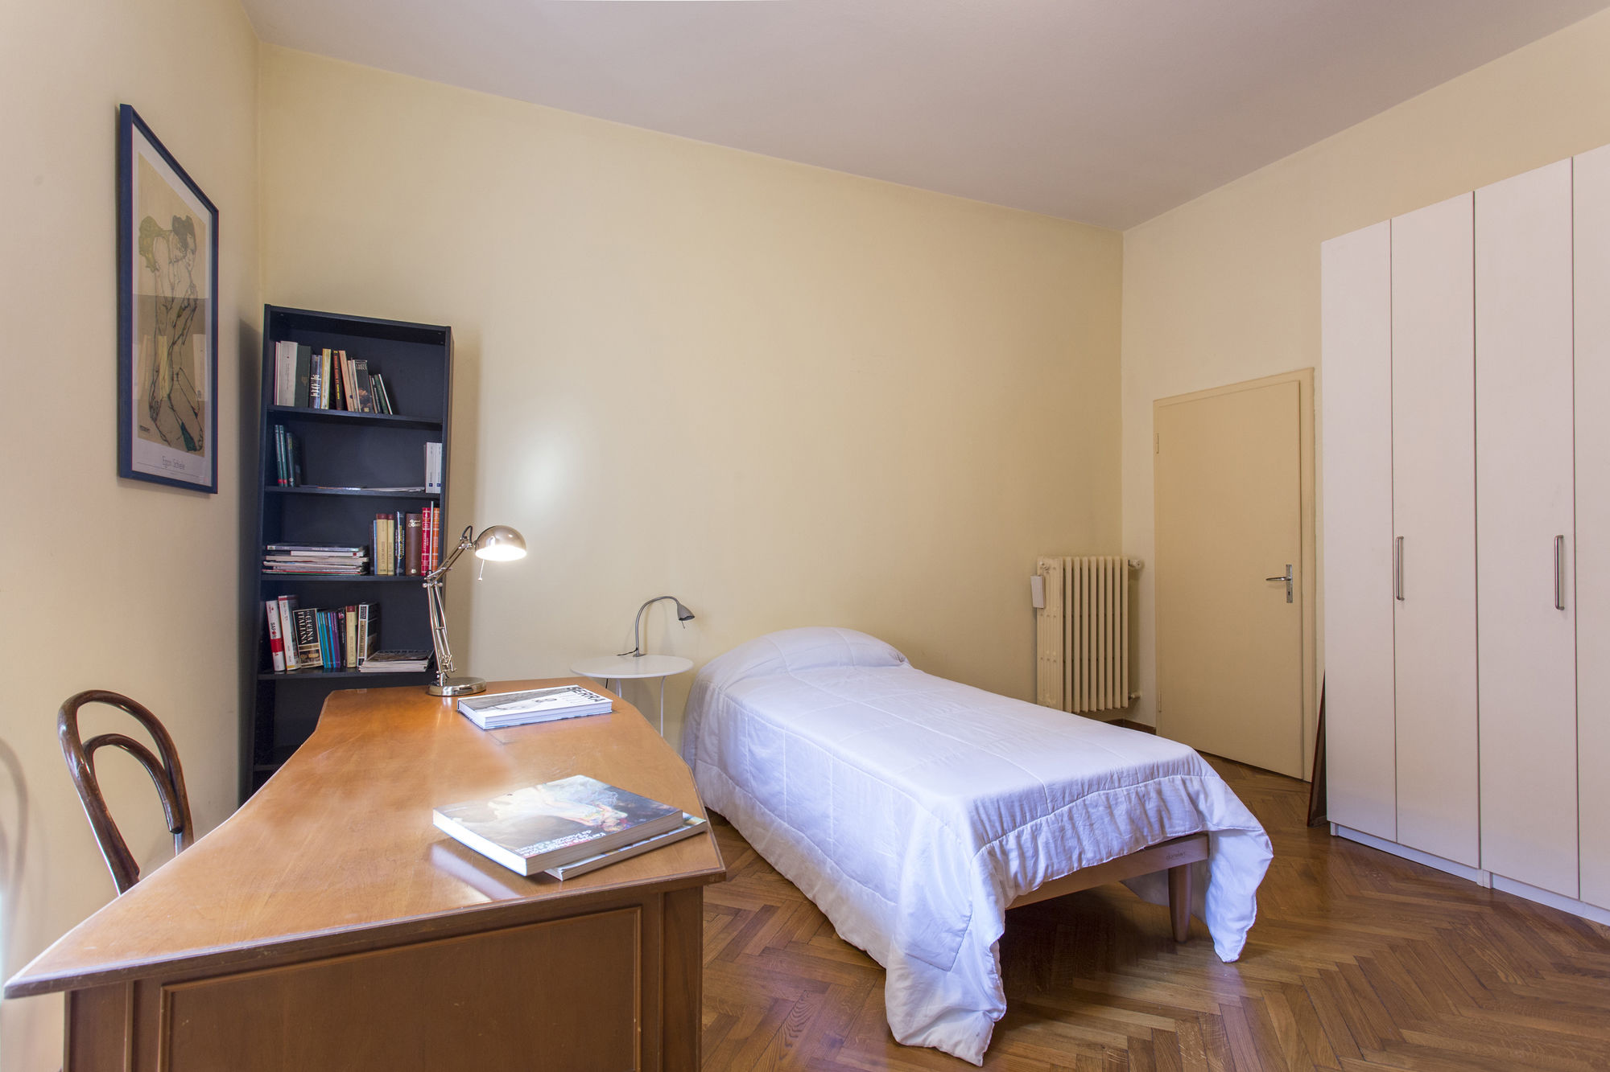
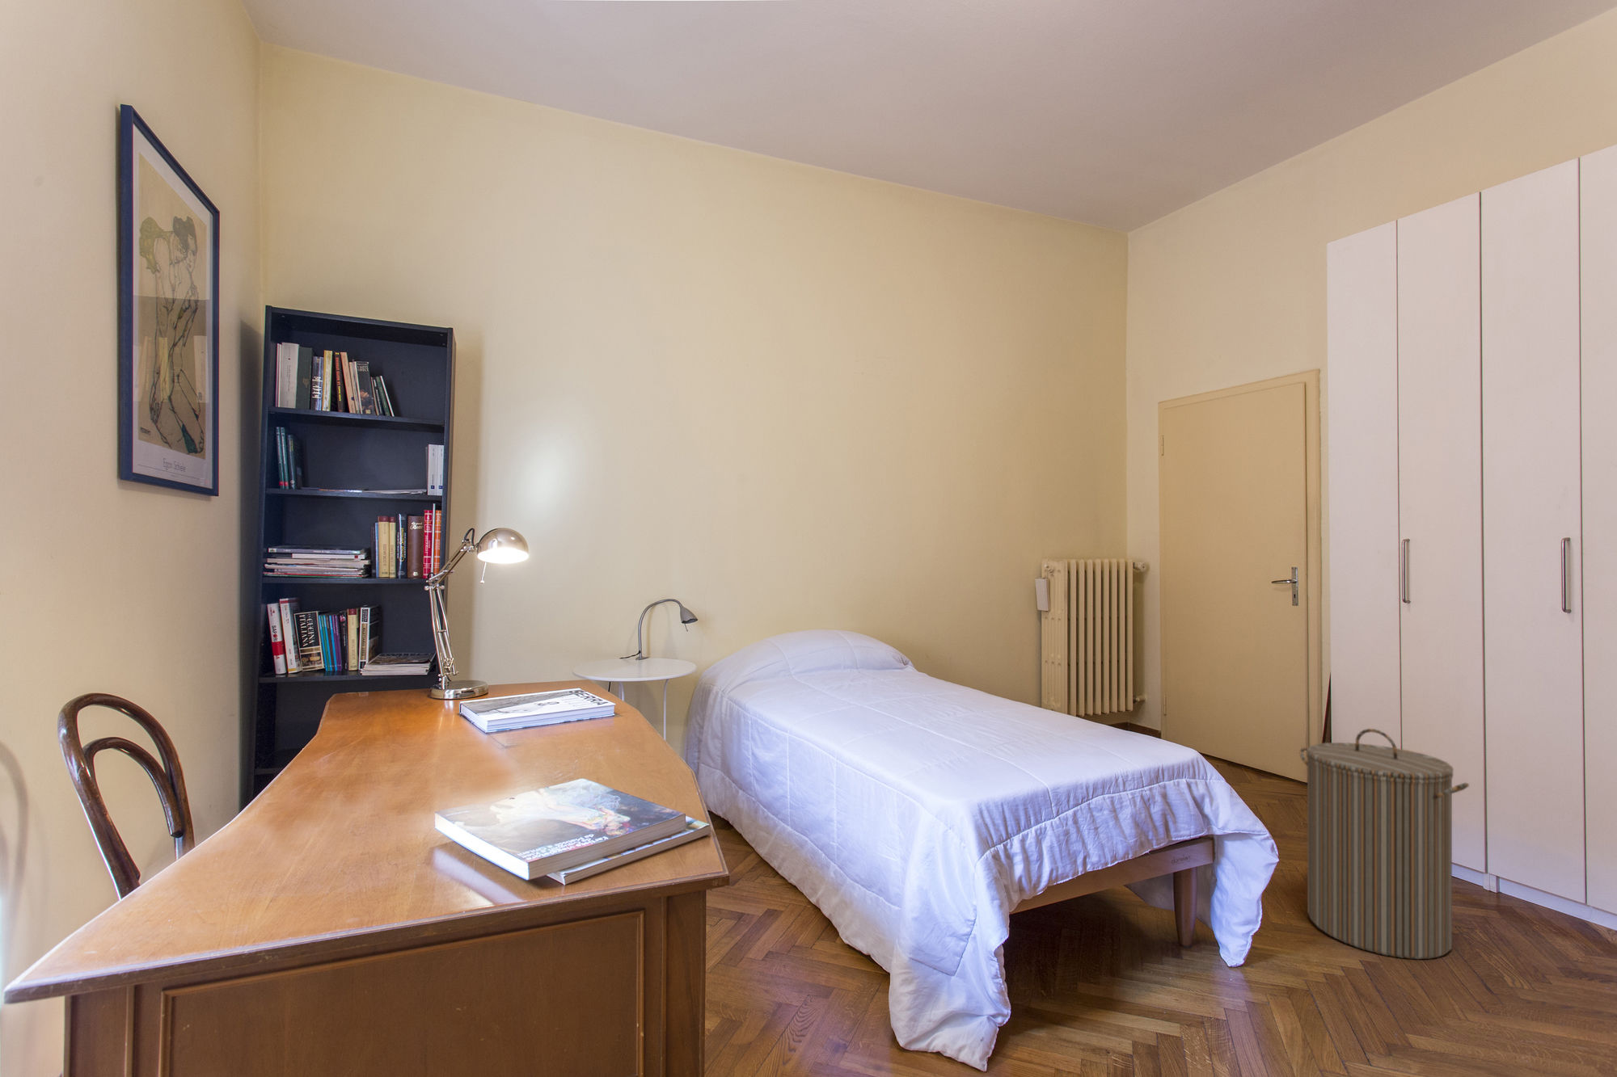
+ laundry hamper [1300,728,1470,960]
